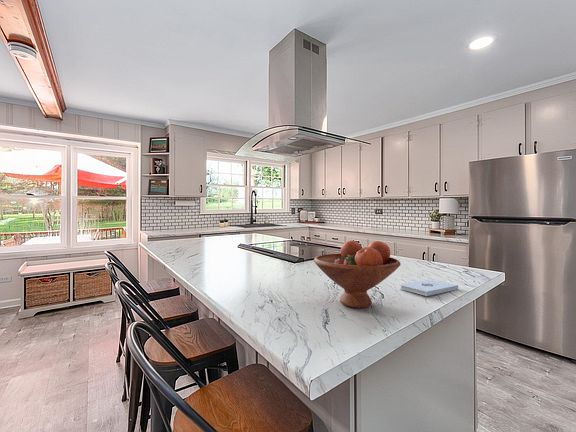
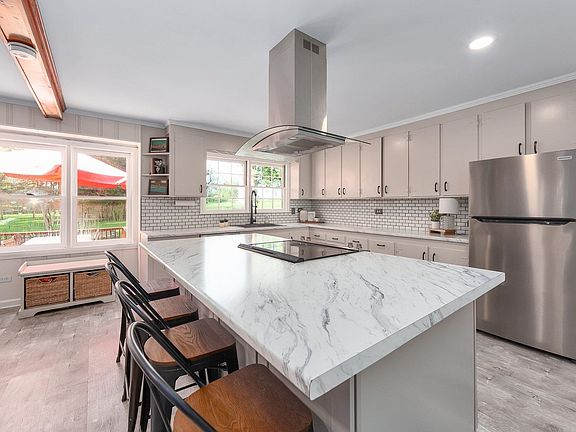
- fruit bowl [313,240,402,309]
- notepad [399,278,459,297]
